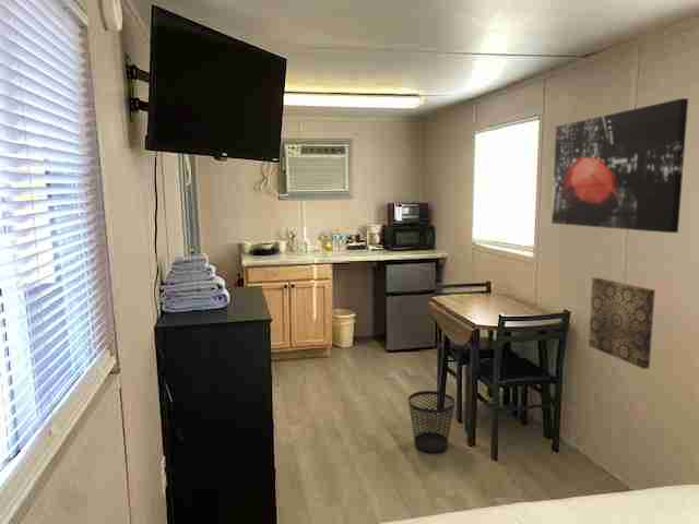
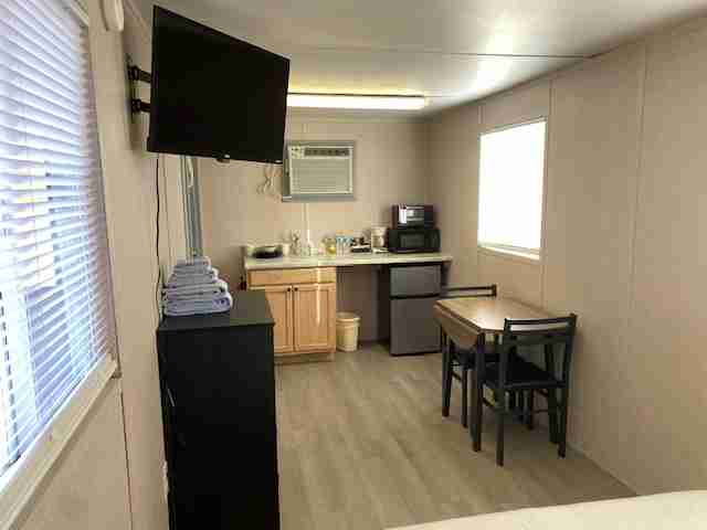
- wastebasket [407,390,457,453]
- wall art [550,97,689,234]
- wall art [588,276,656,370]
